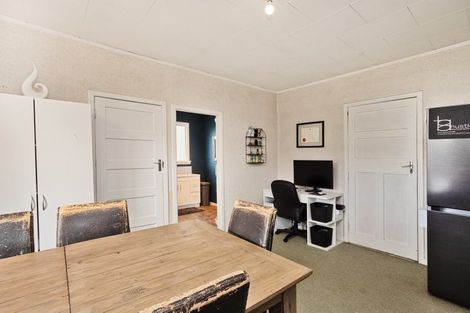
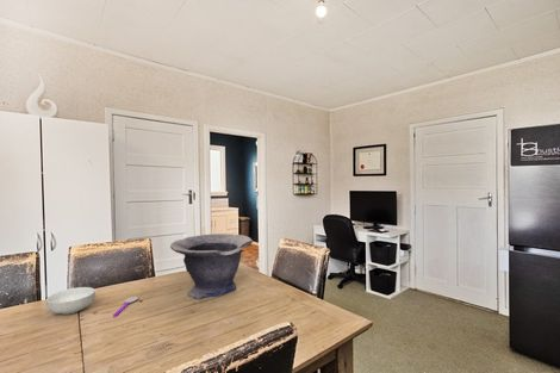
+ cereal bowl [45,286,97,316]
+ decorative bowl [169,232,254,300]
+ spoon [112,296,139,318]
